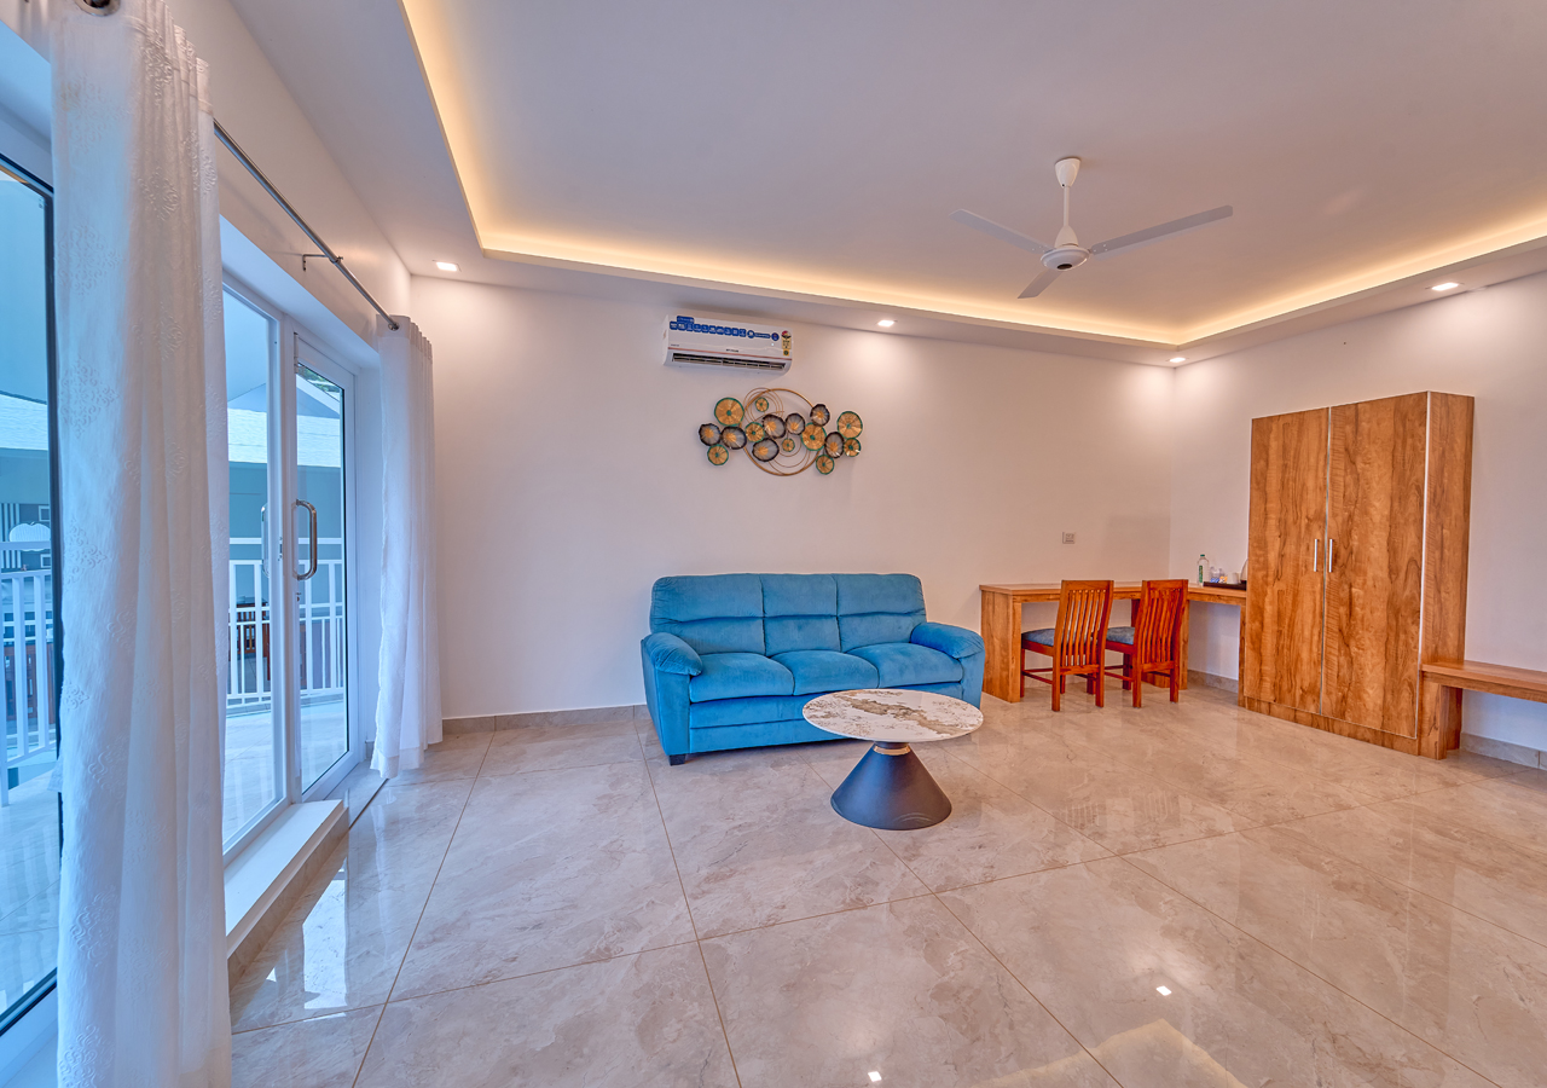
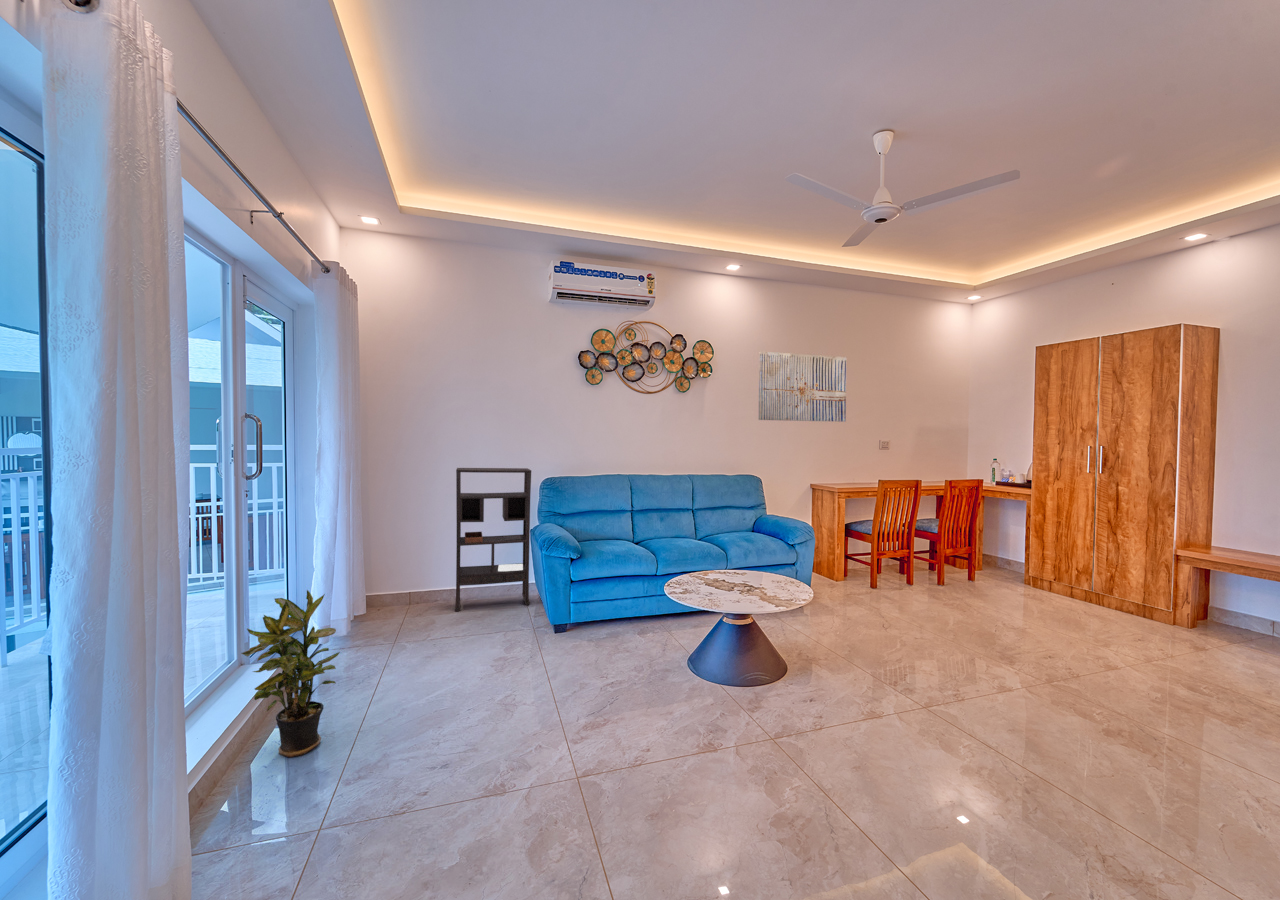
+ potted plant [240,589,341,758]
+ wall art [757,351,847,423]
+ bookshelf [454,467,532,612]
